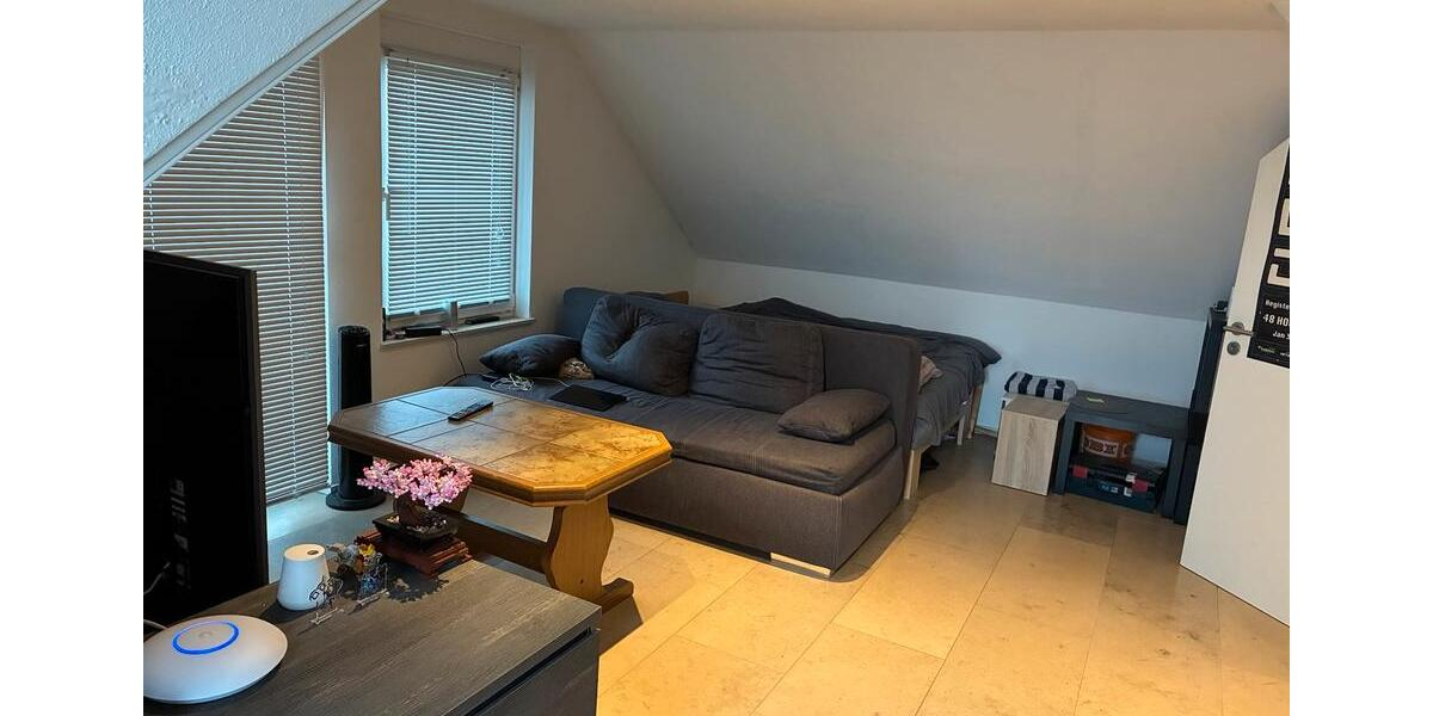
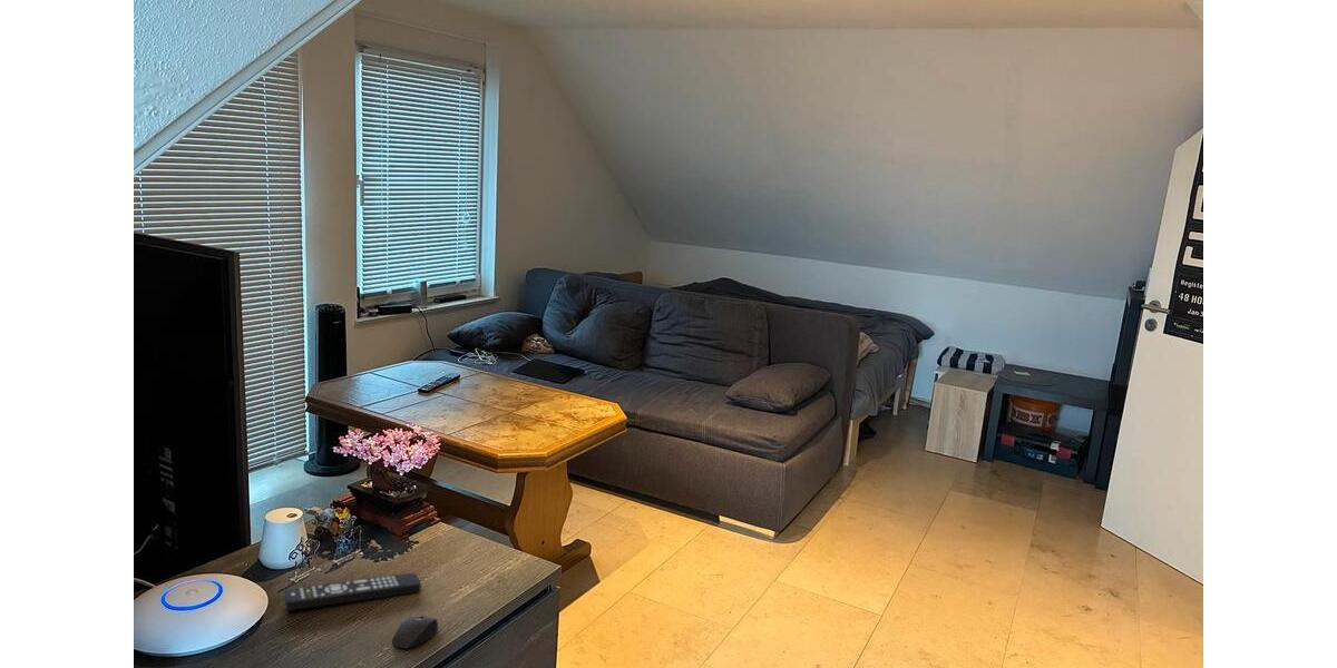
+ remote control [283,572,422,611]
+ mouse [391,615,439,649]
